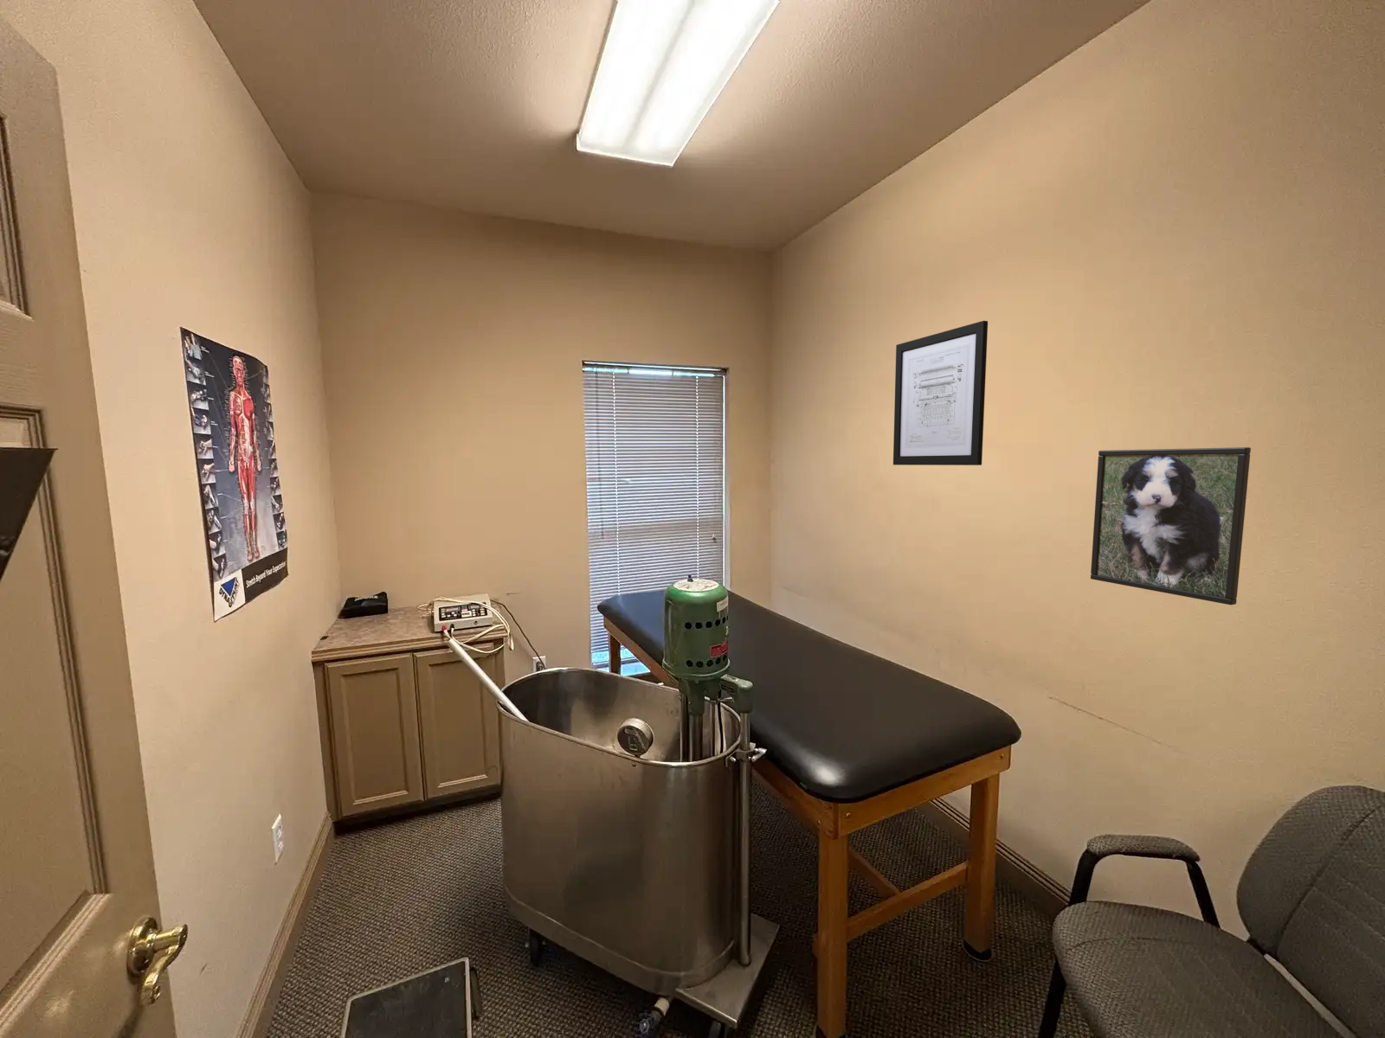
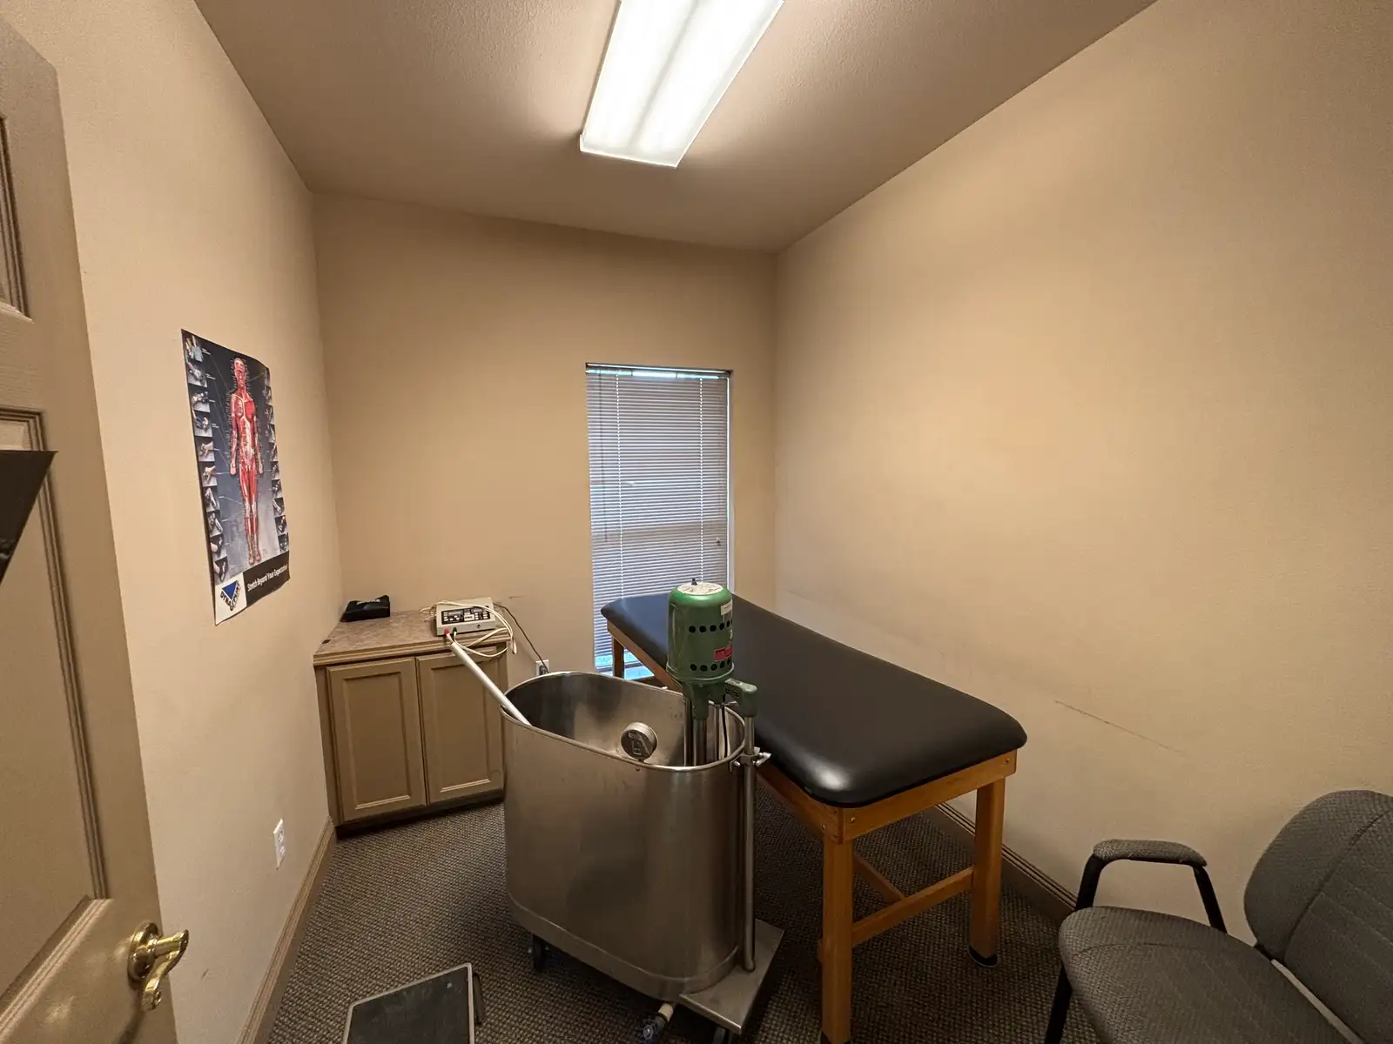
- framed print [1089,446,1252,605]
- wall art [892,321,988,467]
